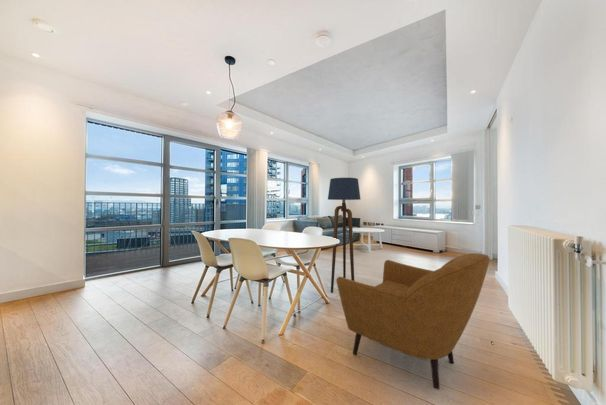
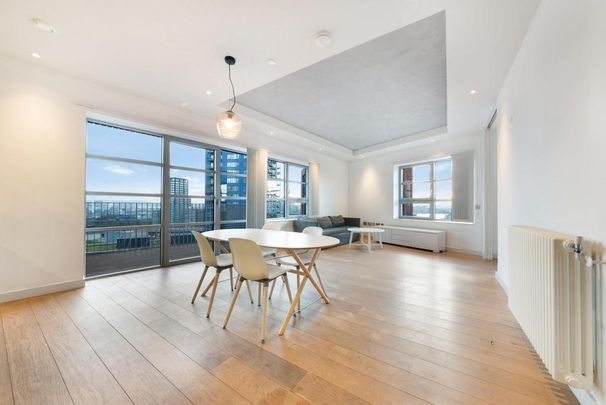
- armchair [335,252,491,390]
- floor lamp [327,177,361,294]
